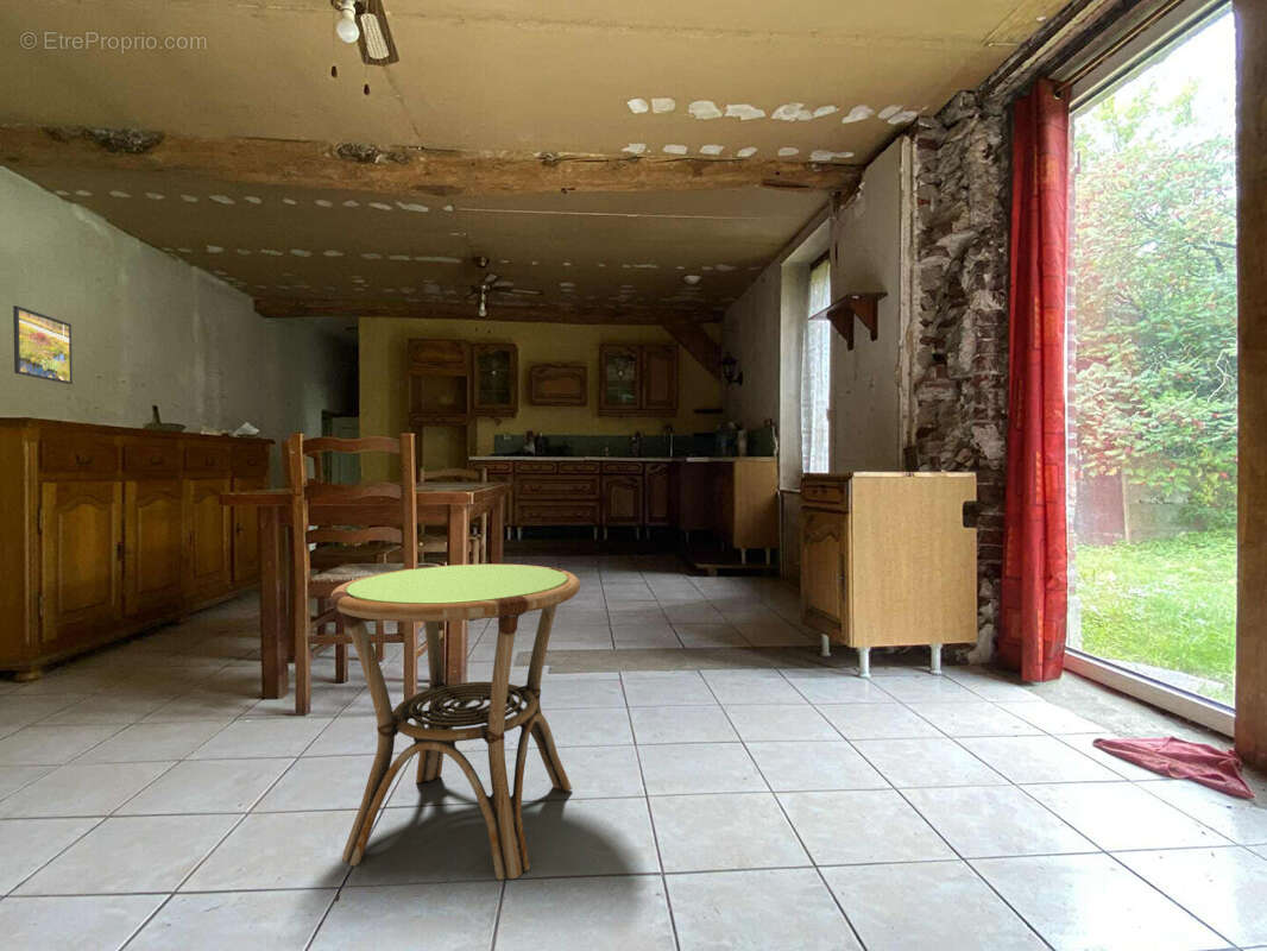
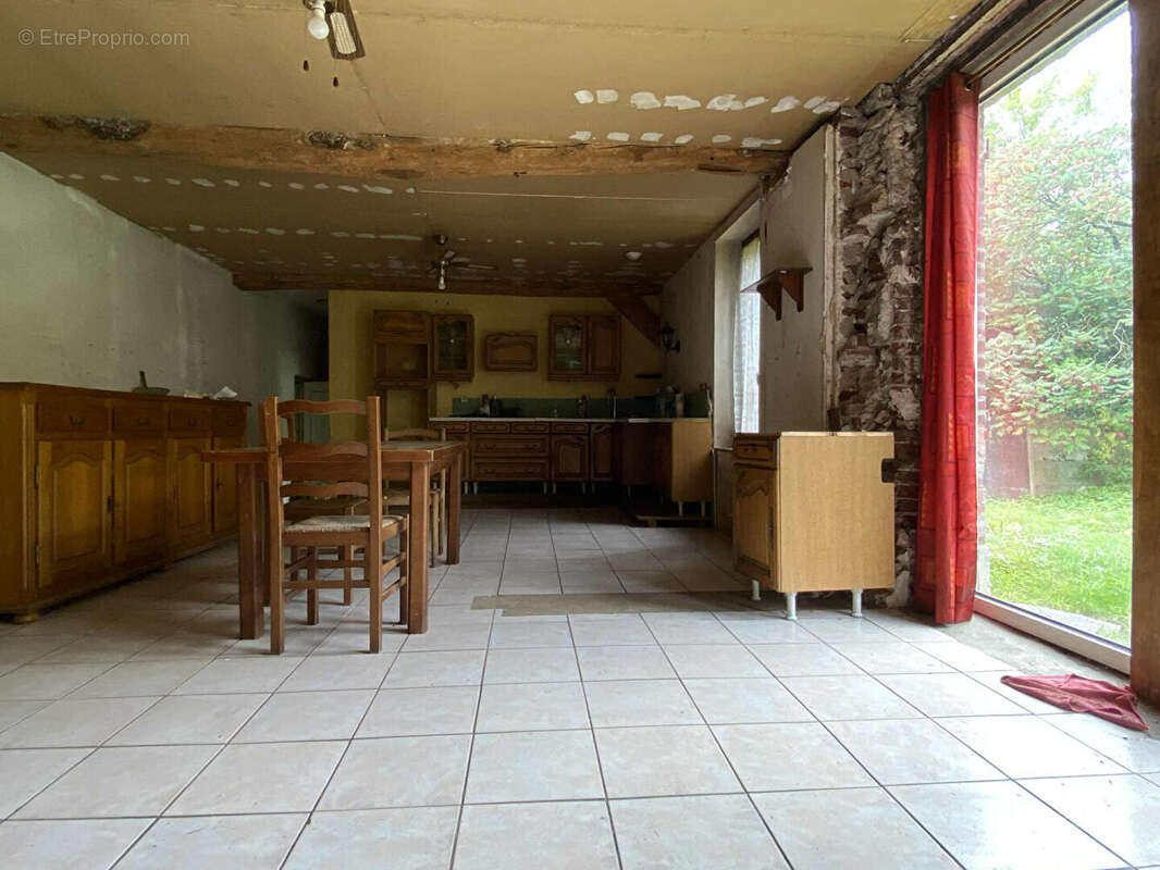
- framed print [12,304,74,385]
- side table [328,563,581,881]
